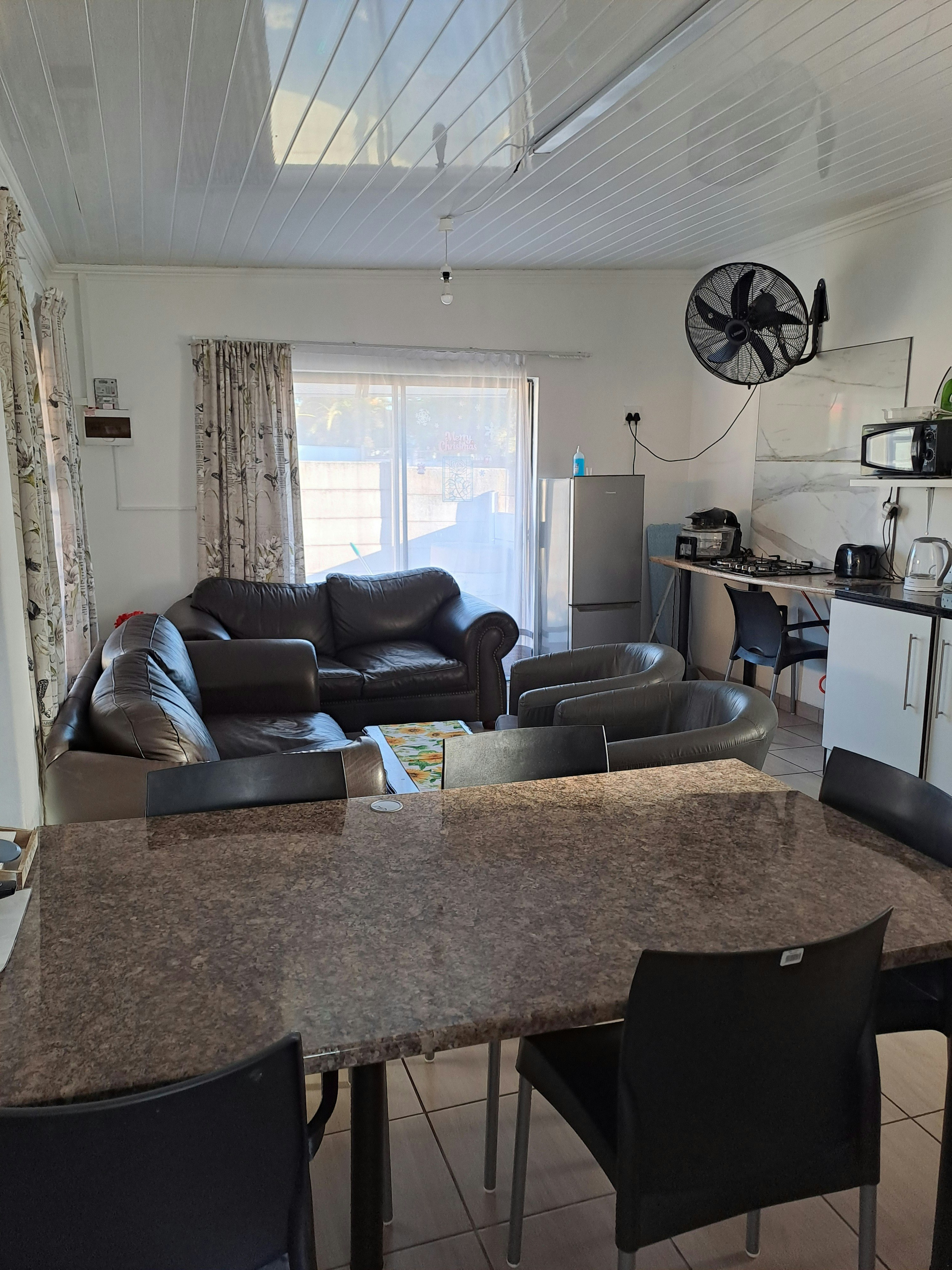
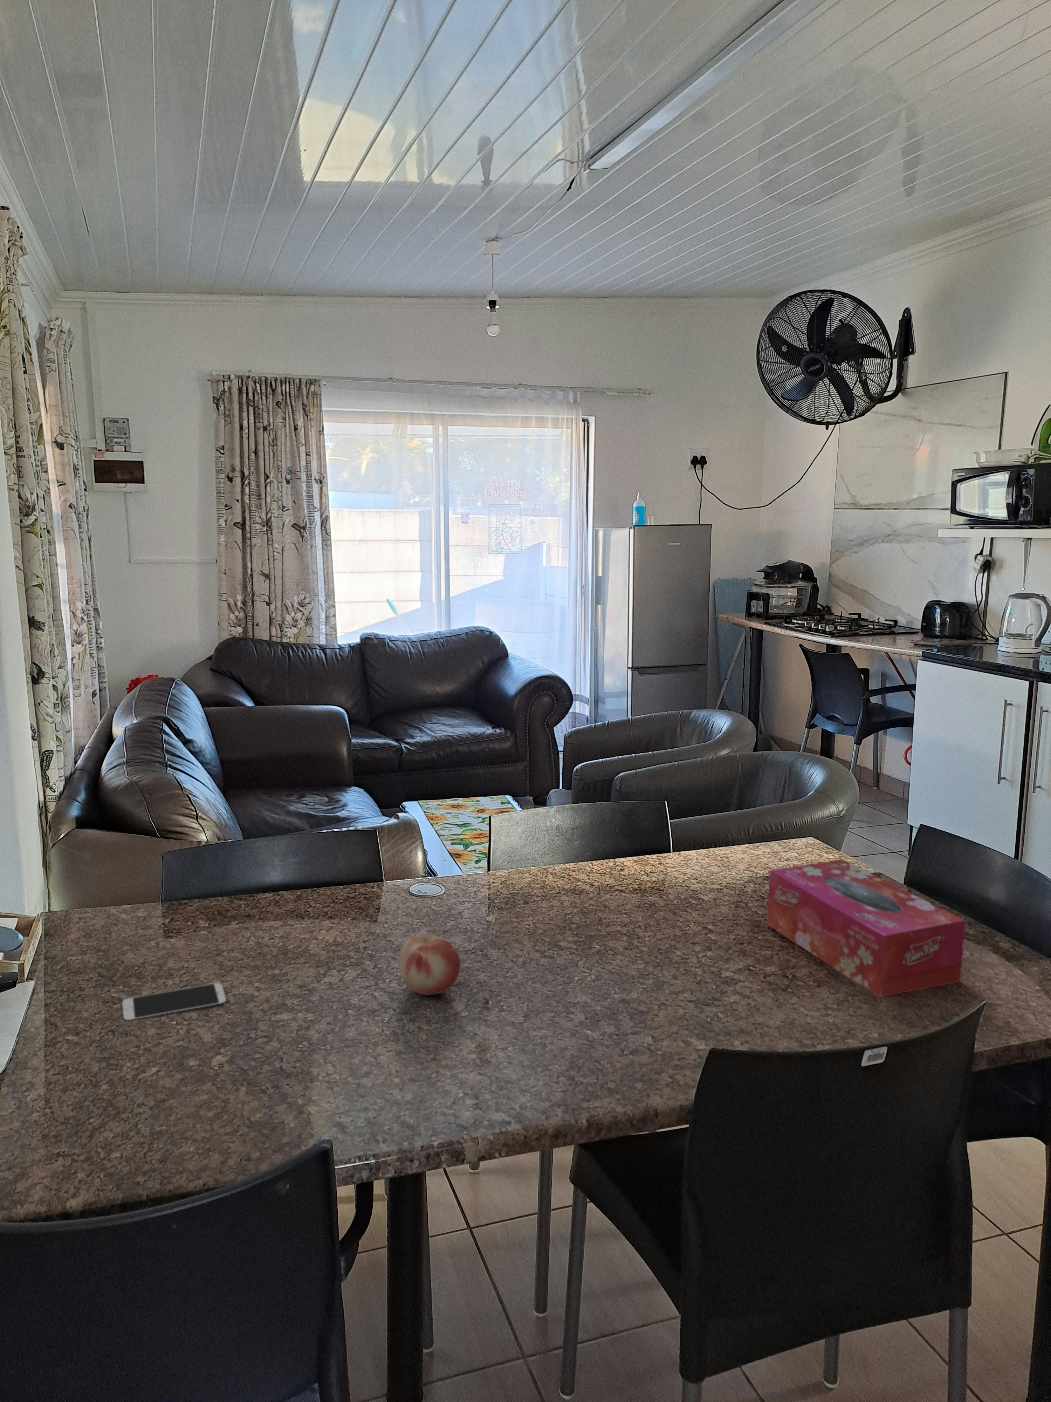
+ tissue box [766,859,966,998]
+ fruit [399,934,460,996]
+ smartphone [121,983,226,1020]
